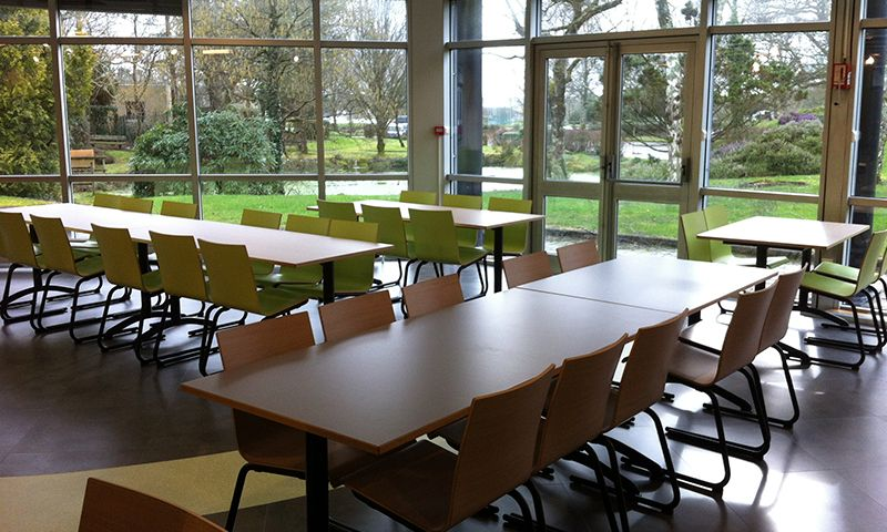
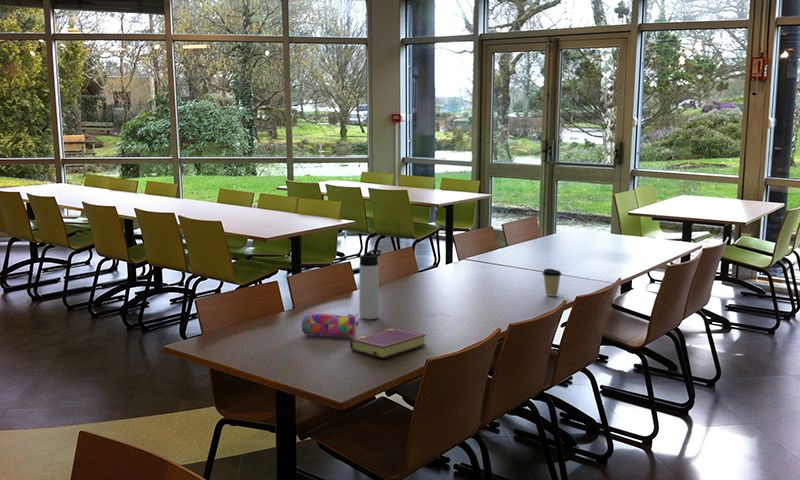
+ thermos bottle [358,249,382,320]
+ pencil case [301,311,360,339]
+ coffee cup [541,268,563,297]
+ book [349,327,427,359]
